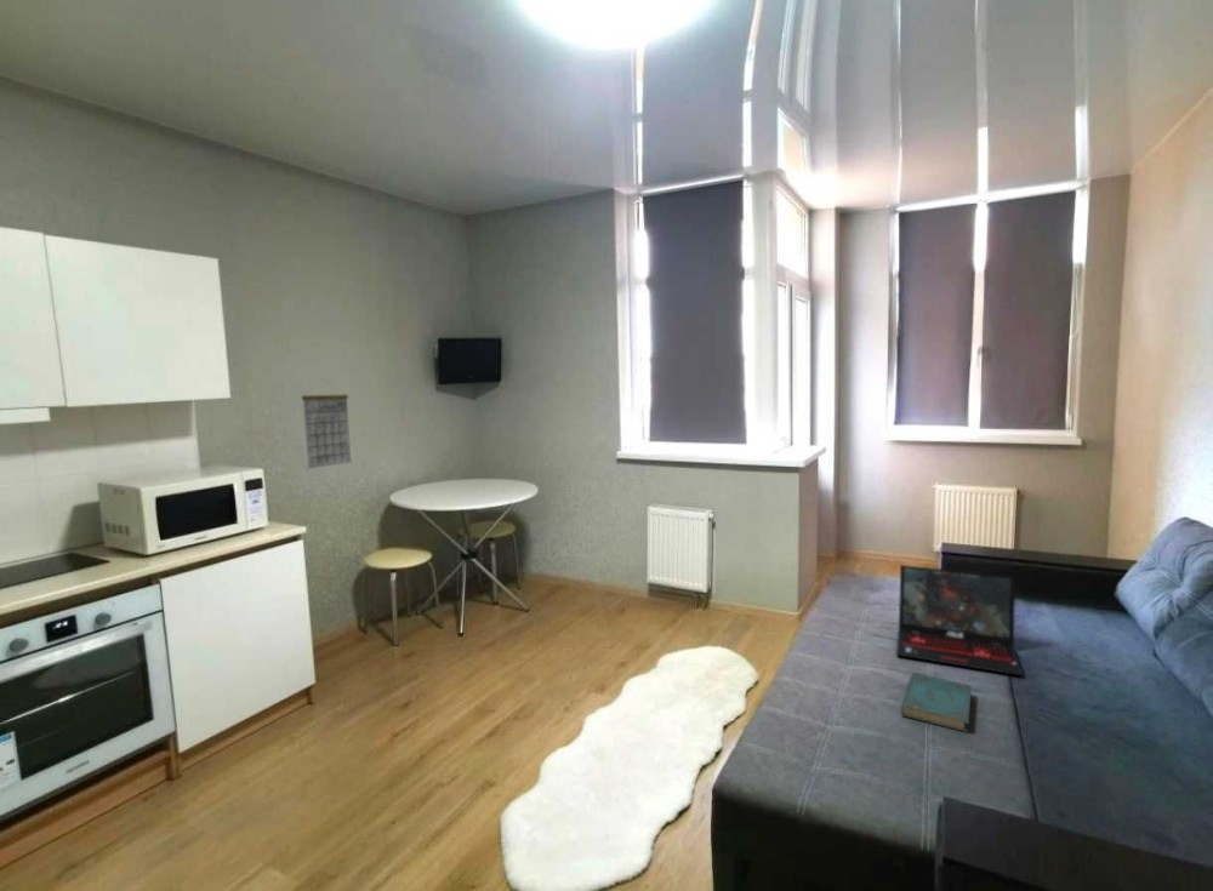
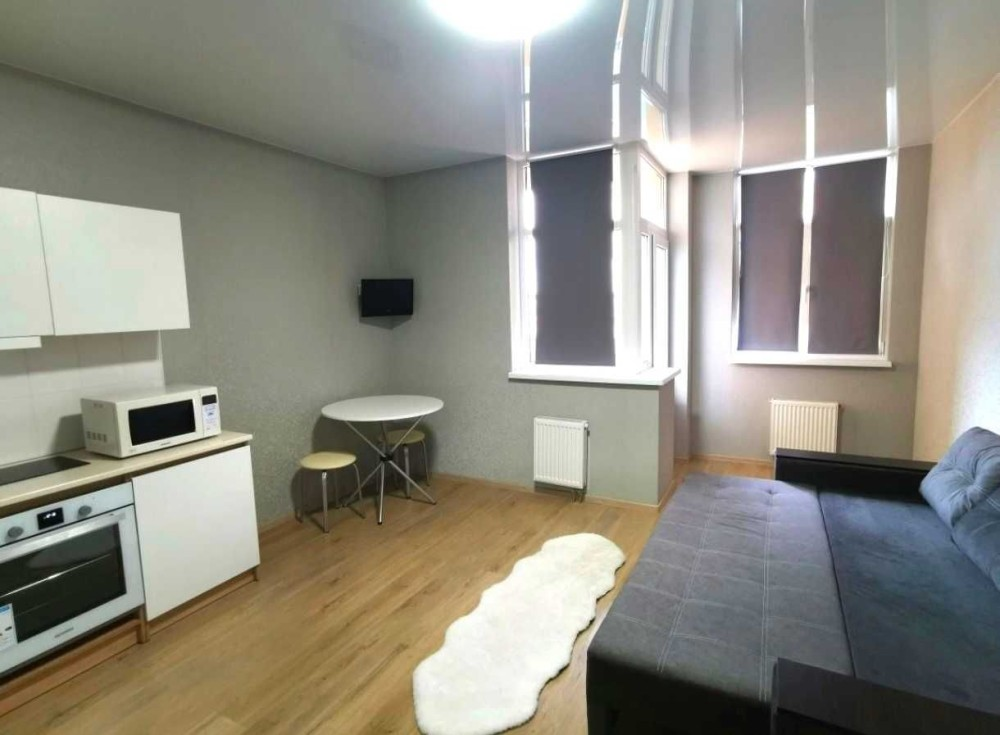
- laptop [895,564,1025,676]
- book [900,672,973,732]
- calendar [301,379,352,470]
